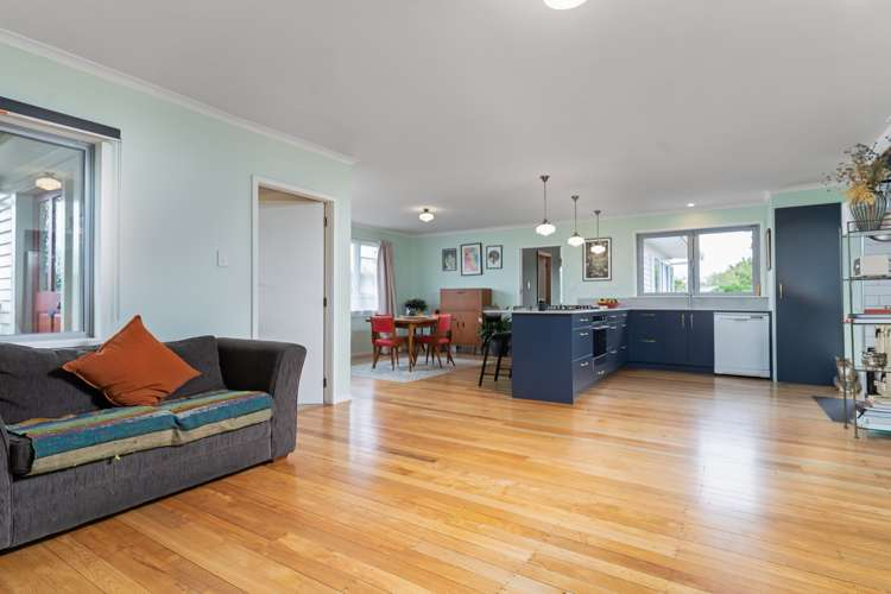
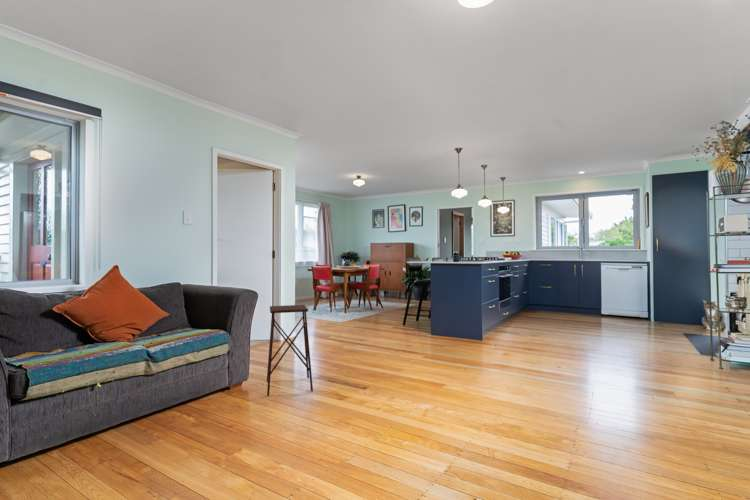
+ side table [266,304,314,397]
